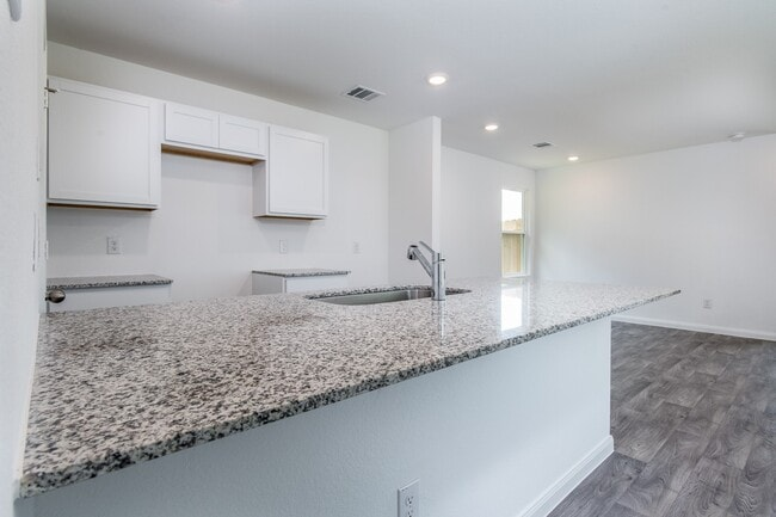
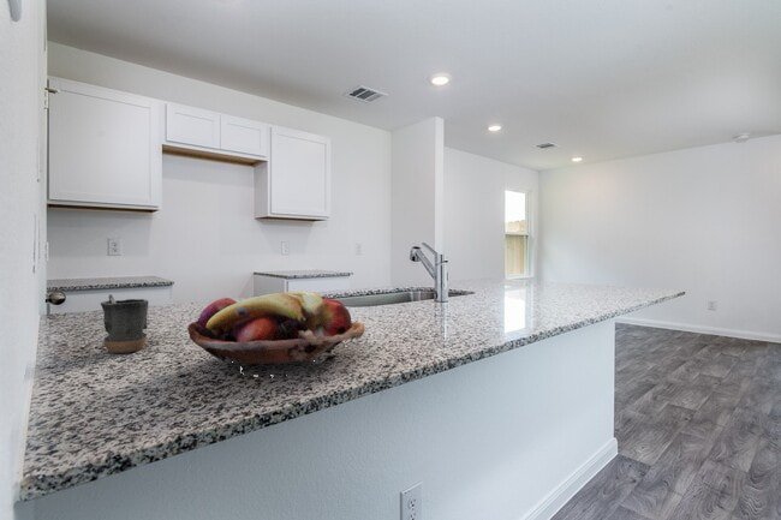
+ fruit basket [186,291,365,378]
+ mug [100,293,149,354]
